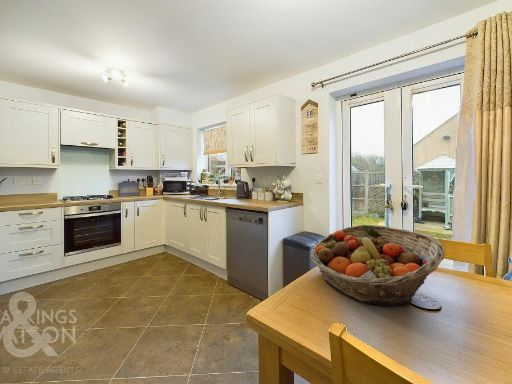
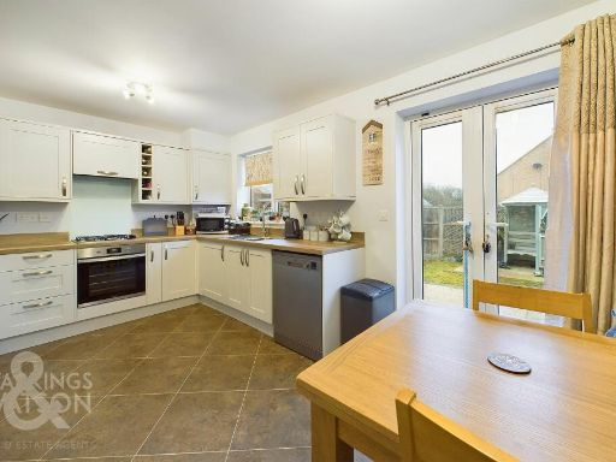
- fruit basket [309,224,446,306]
